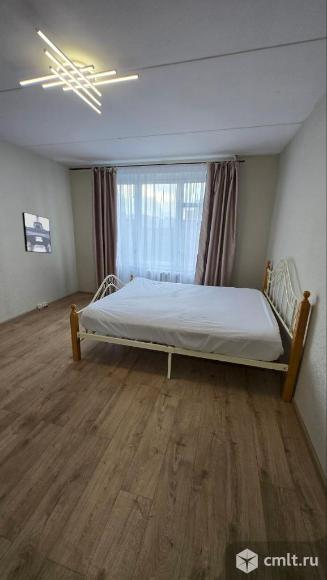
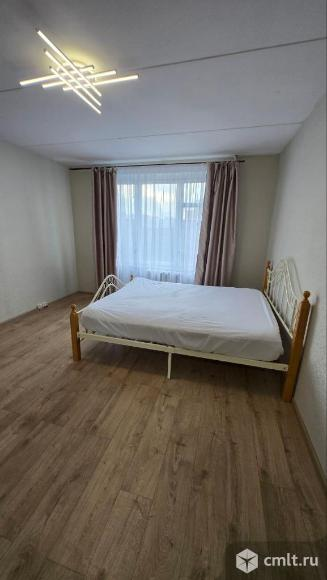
- wall art [21,211,52,254]
